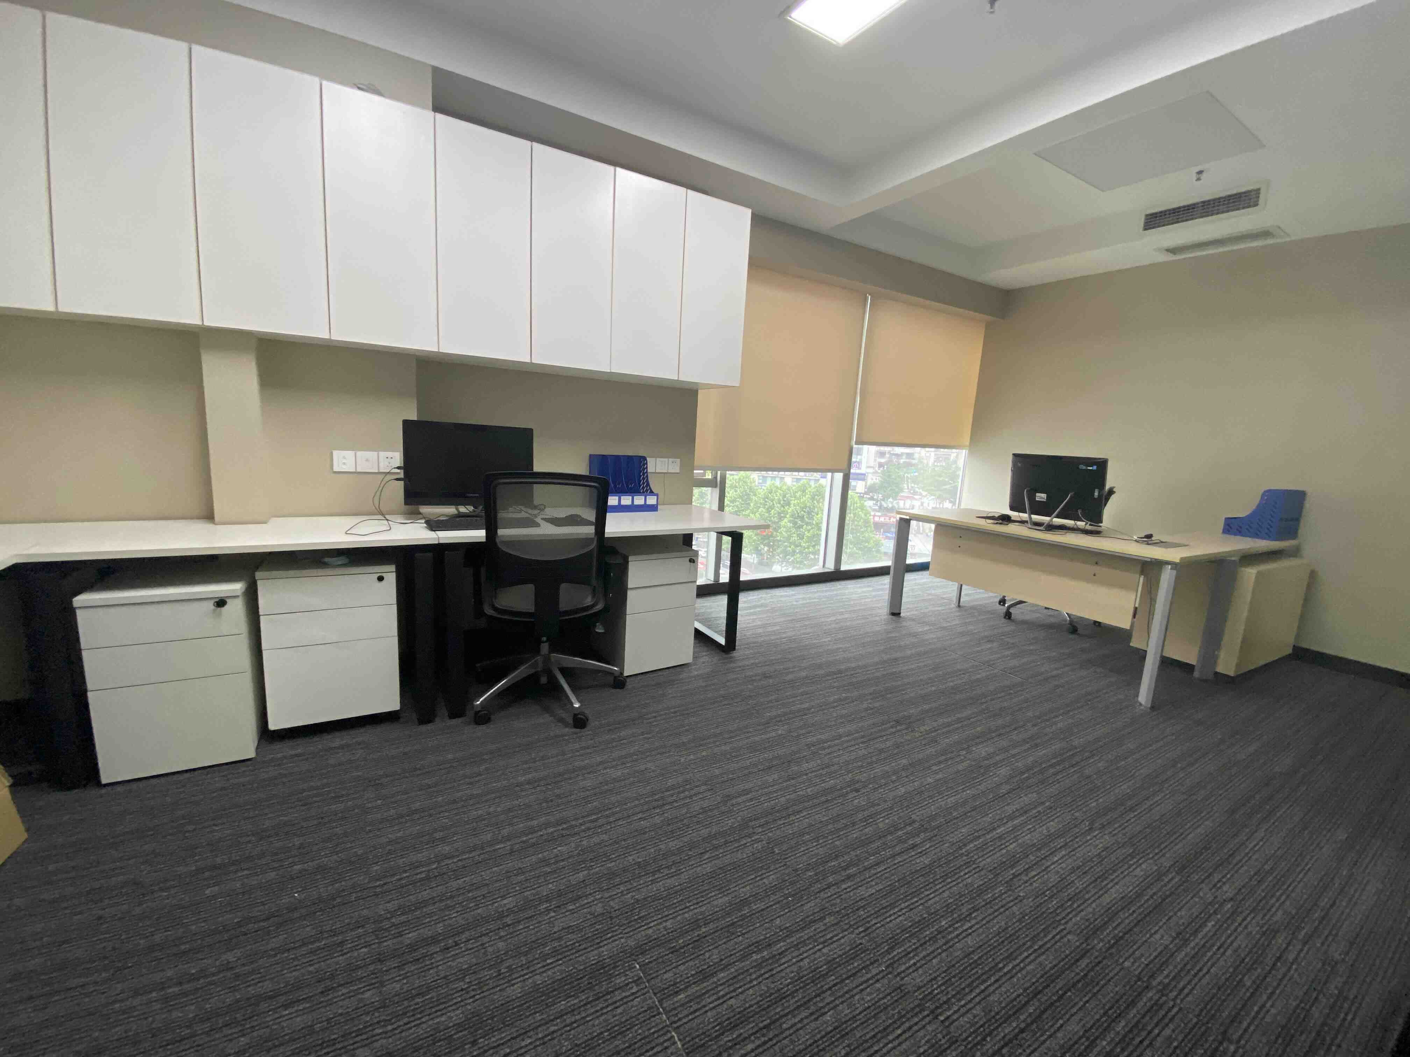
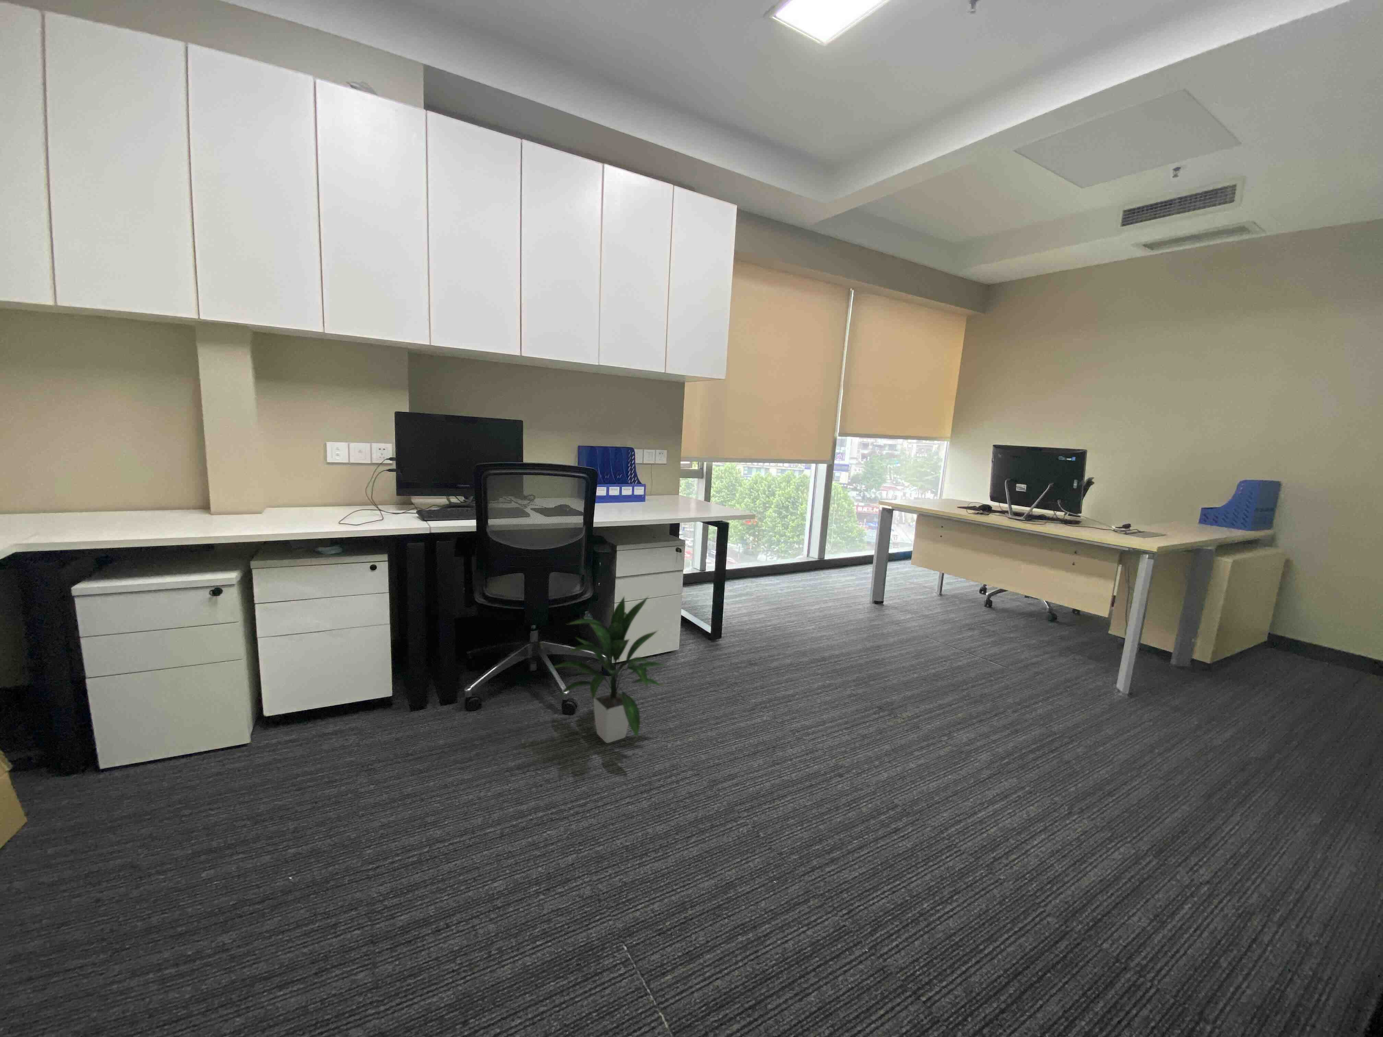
+ indoor plant [549,596,666,744]
